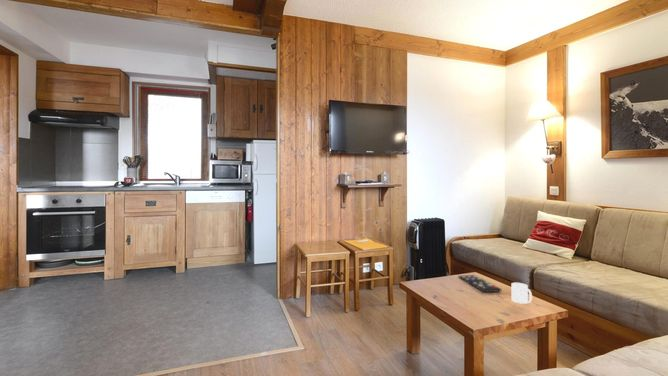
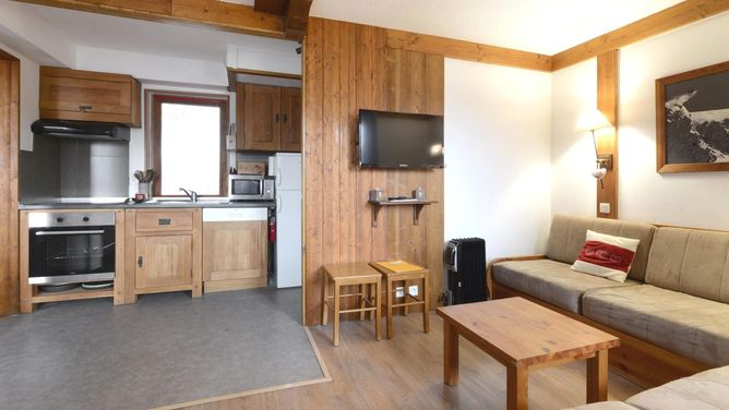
- remote control [458,274,502,293]
- mug [511,282,533,305]
